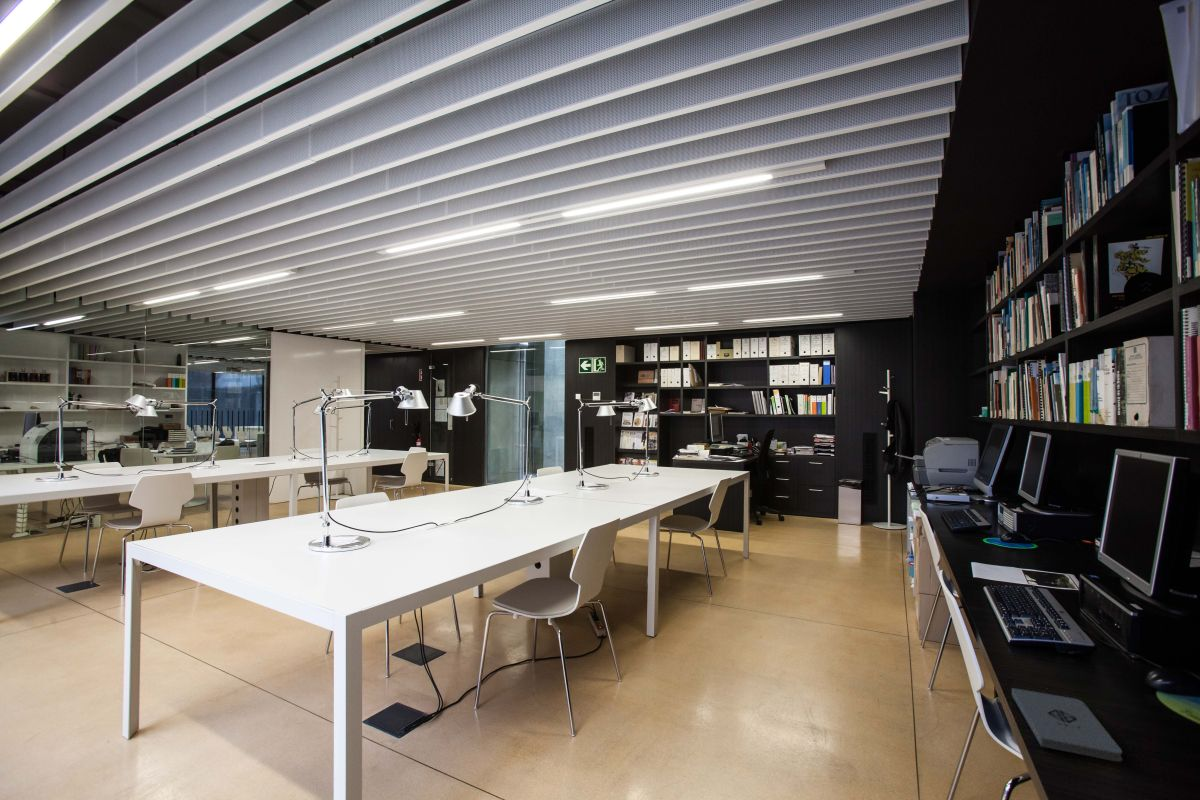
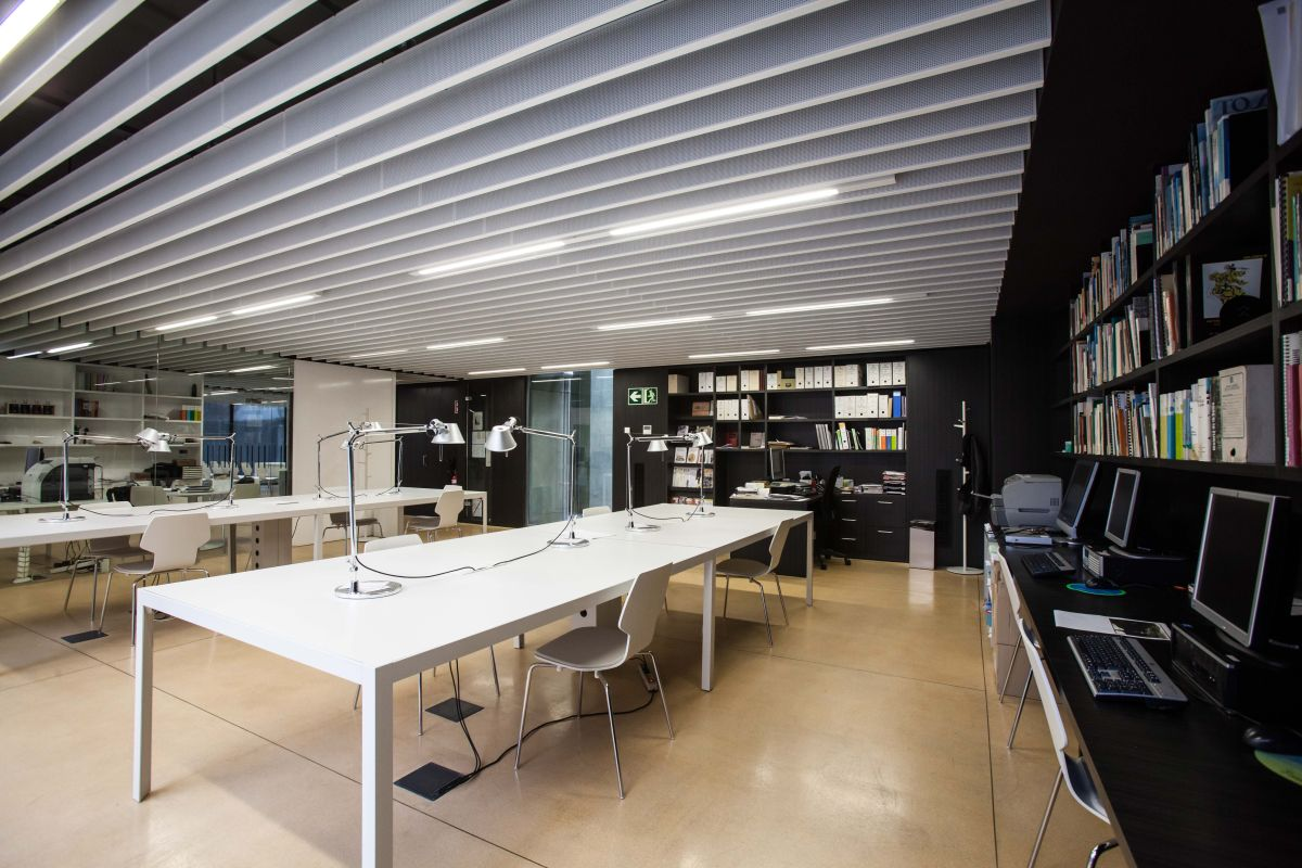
- notepad [1011,687,1123,763]
